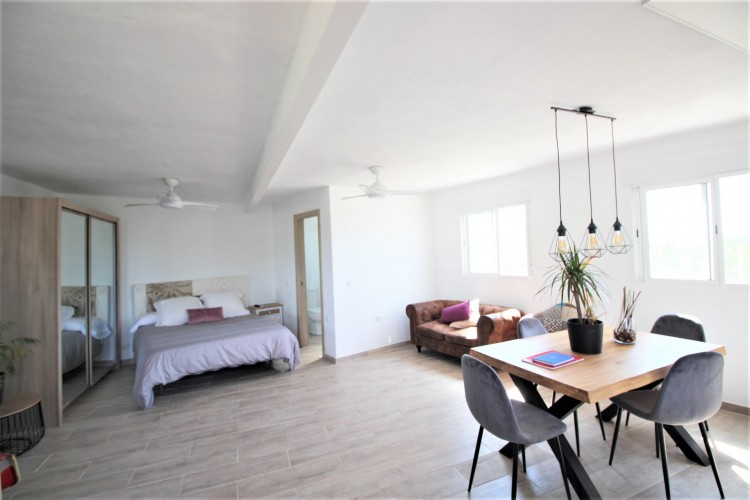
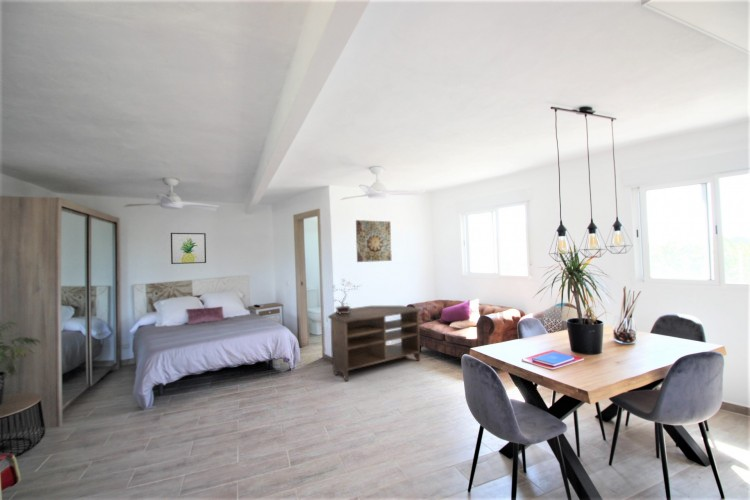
+ tv stand [327,305,422,382]
+ wall art [355,219,392,263]
+ wall art [170,232,207,265]
+ potted plant [331,278,362,314]
